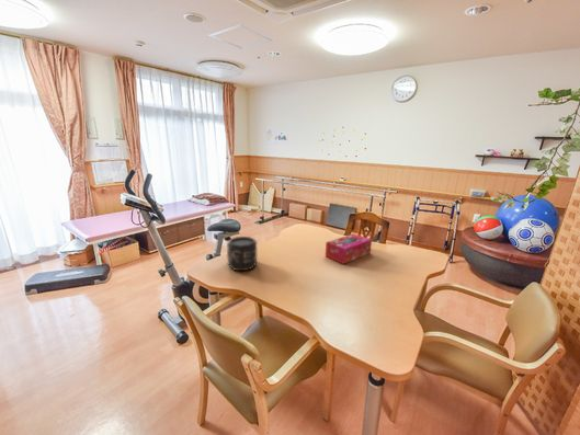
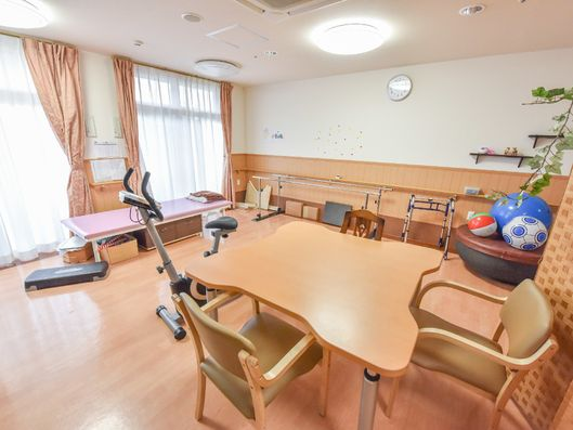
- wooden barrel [226,236,259,272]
- tissue box [325,232,373,265]
